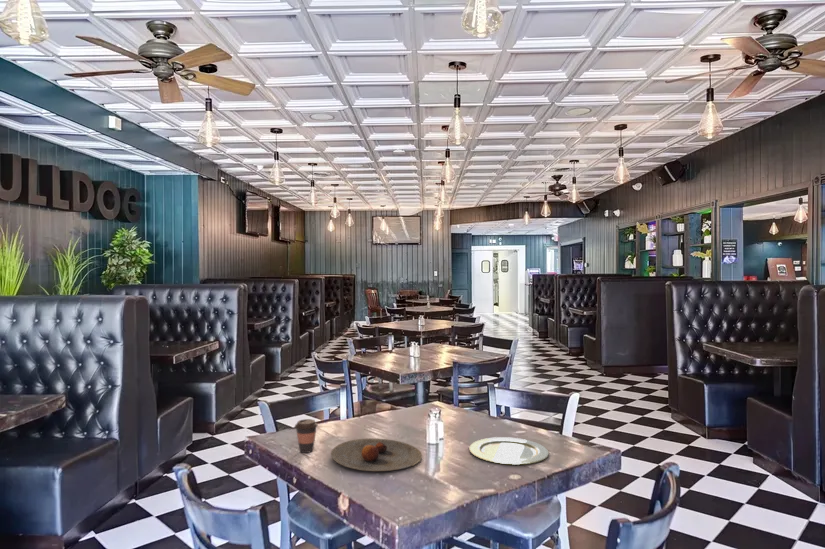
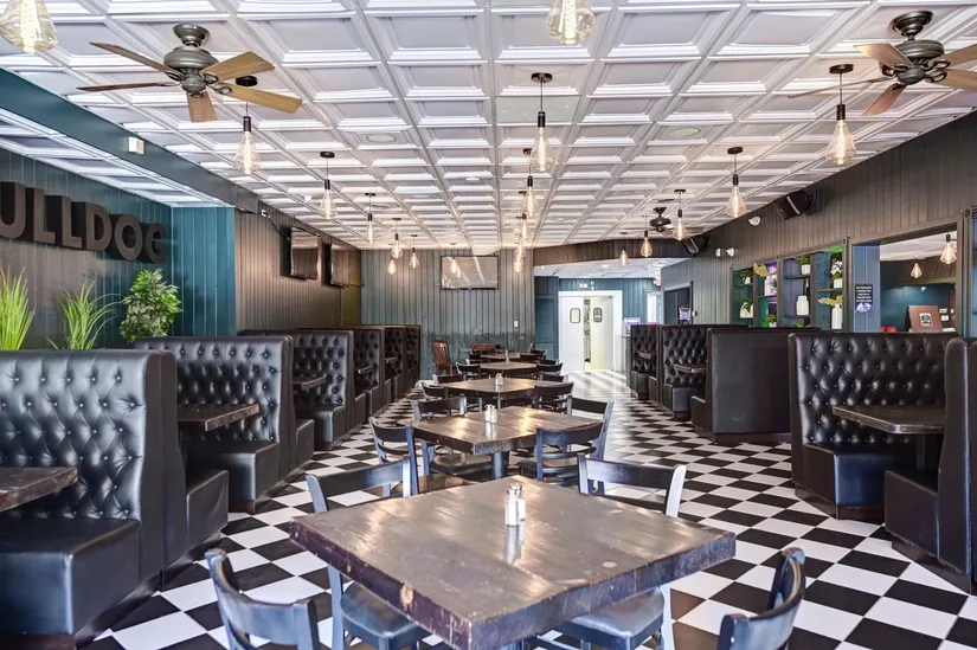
- plate [468,436,550,466]
- plate [330,438,423,472]
- coffee cup [294,418,319,454]
